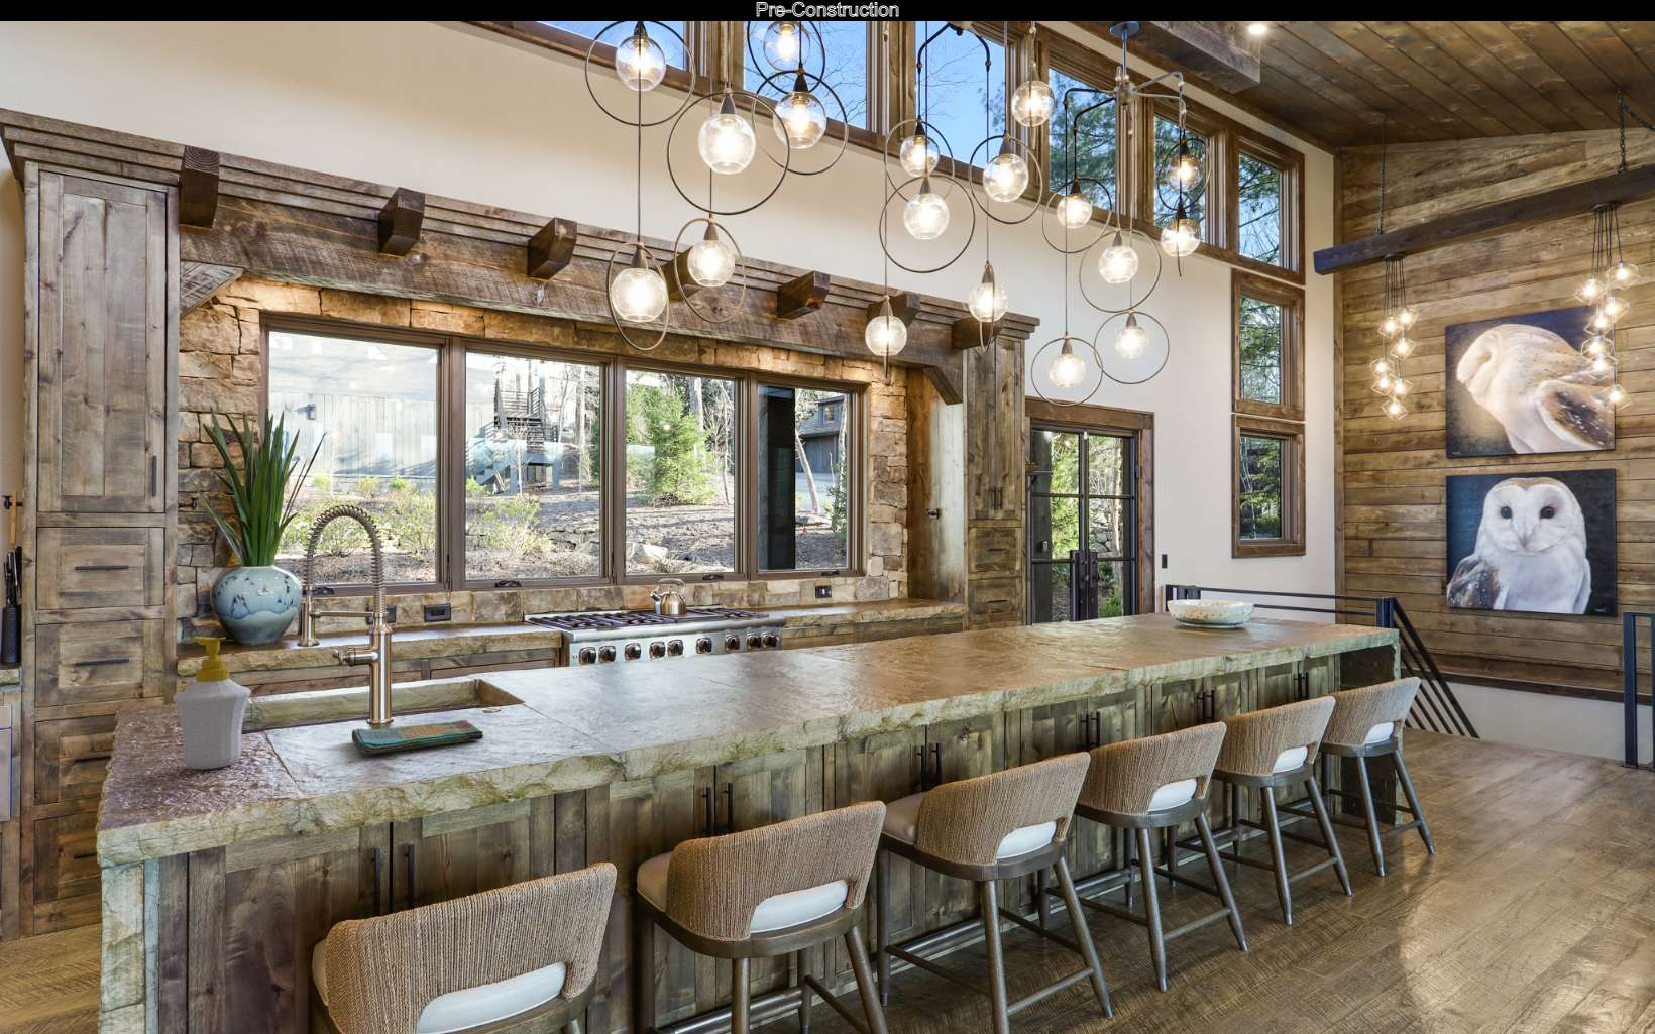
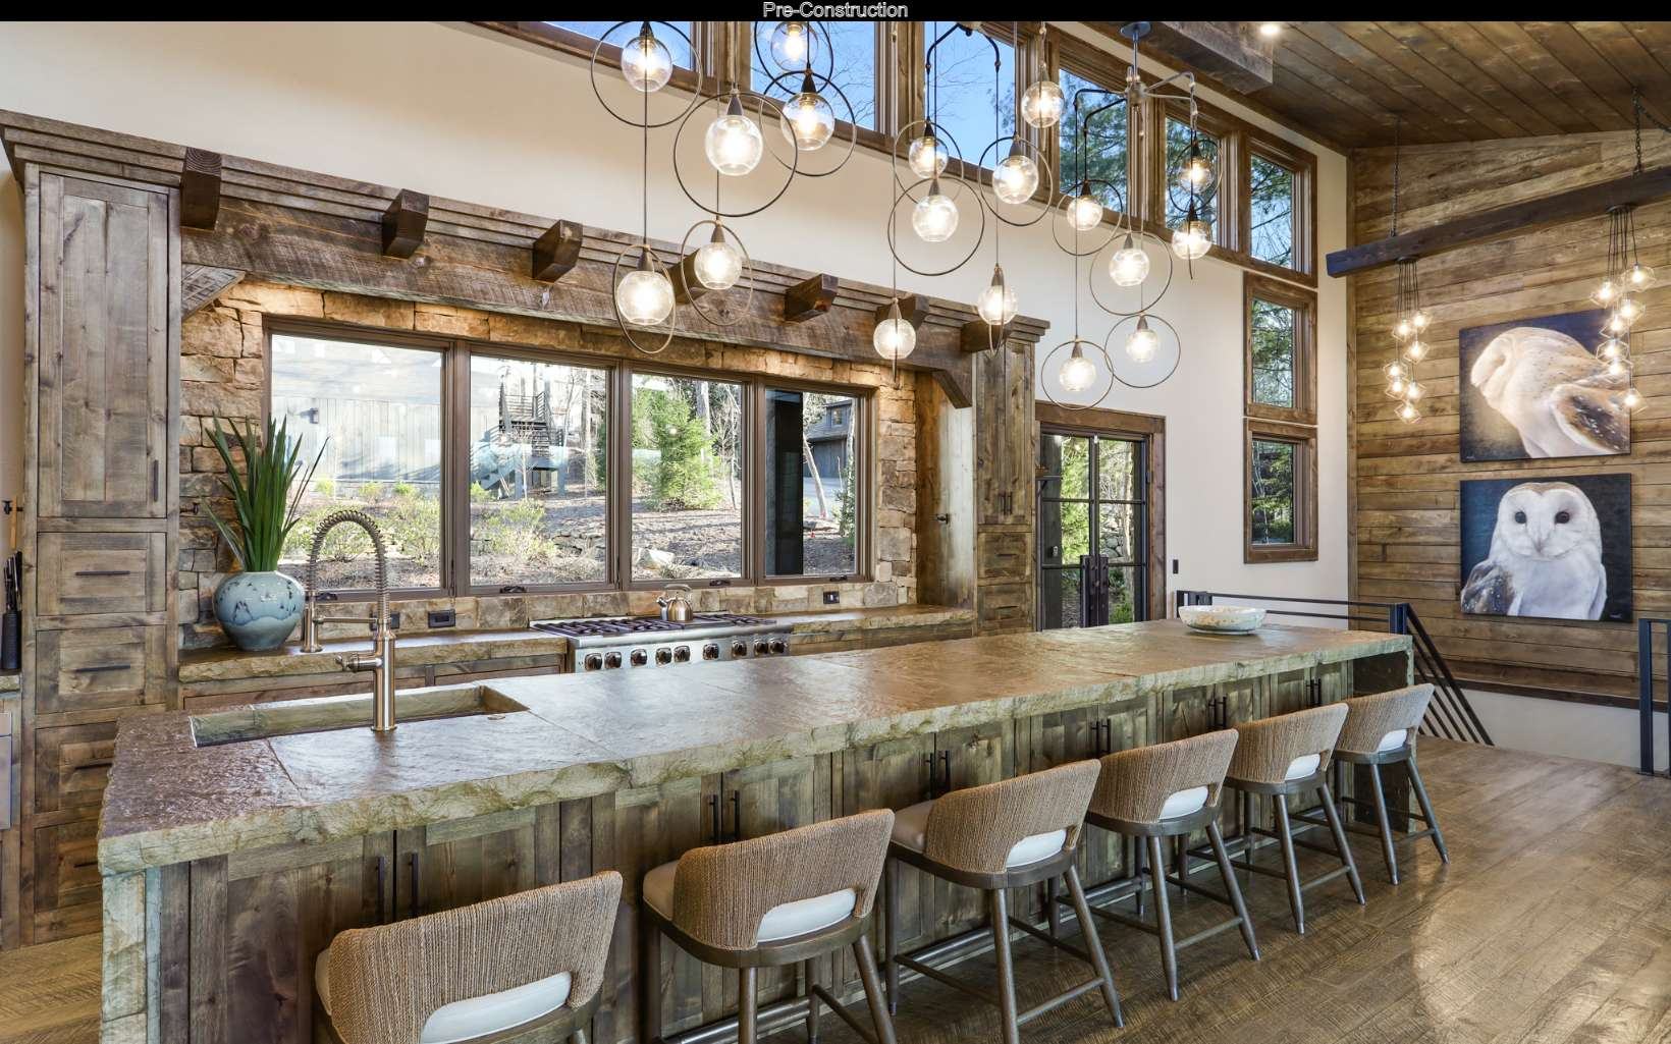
- soap bottle [172,636,253,771]
- dish towel [351,720,485,755]
